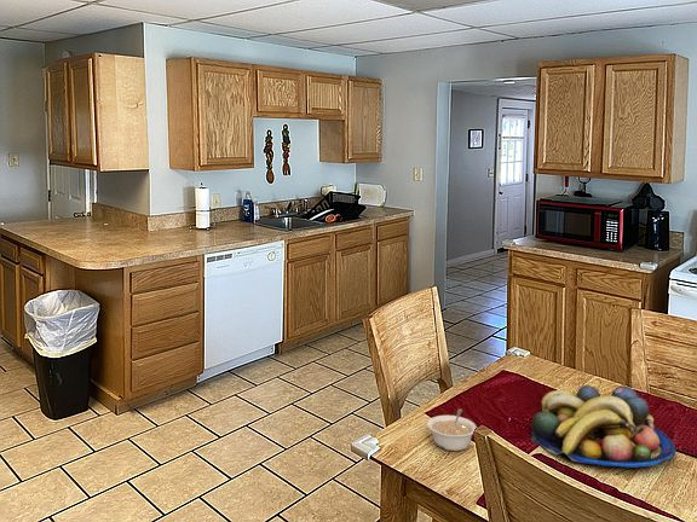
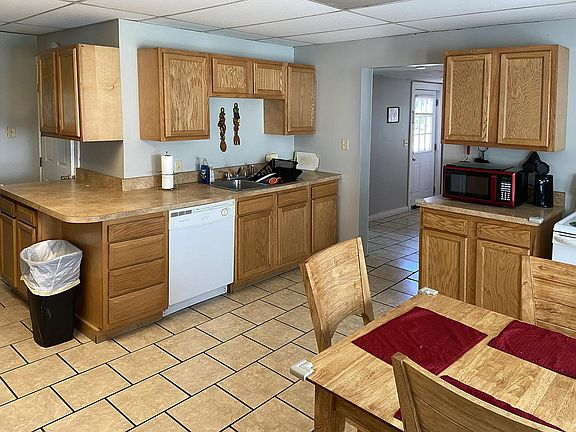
- legume [426,408,478,452]
- fruit bowl [530,384,676,469]
